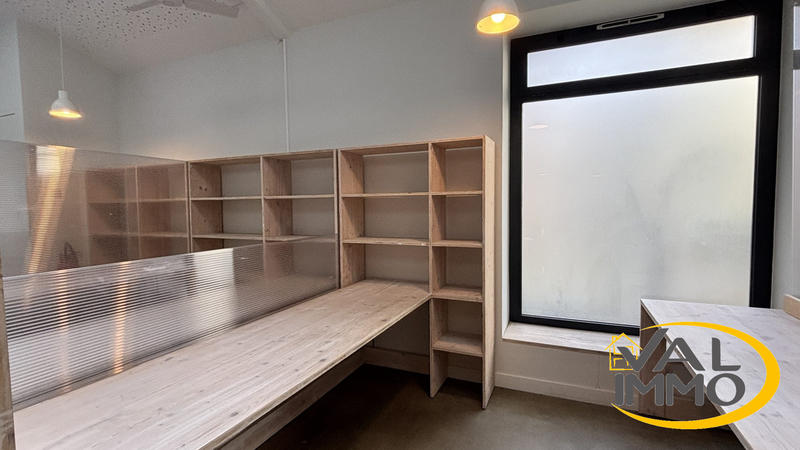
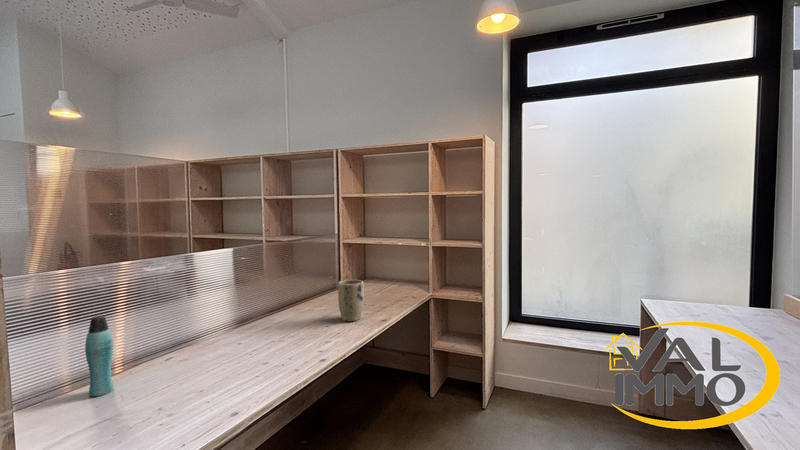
+ bottle [84,314,115,397]
+ plant pot [337,279,365,323]
